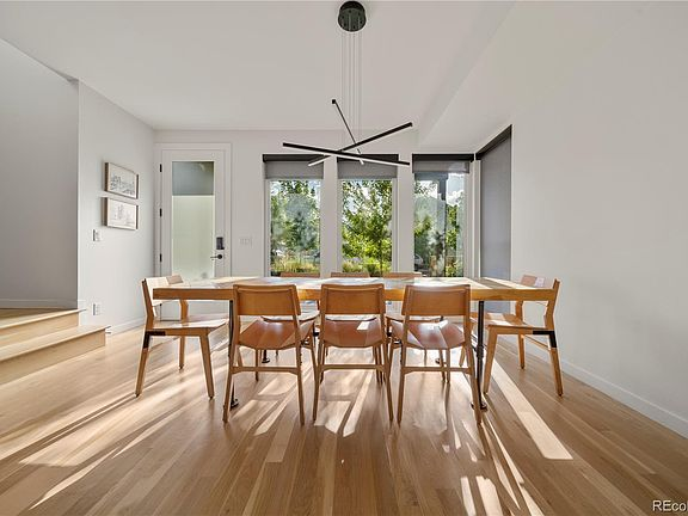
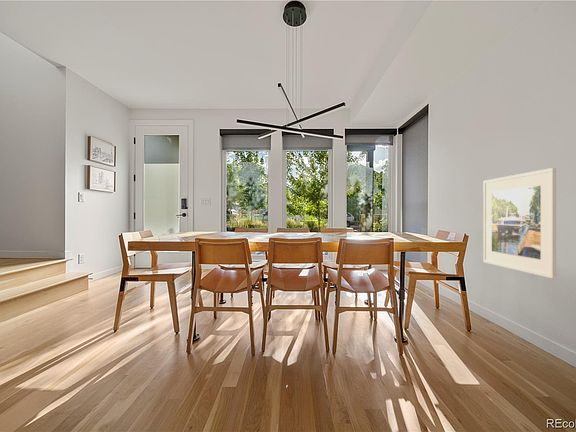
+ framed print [482,167,557,280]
